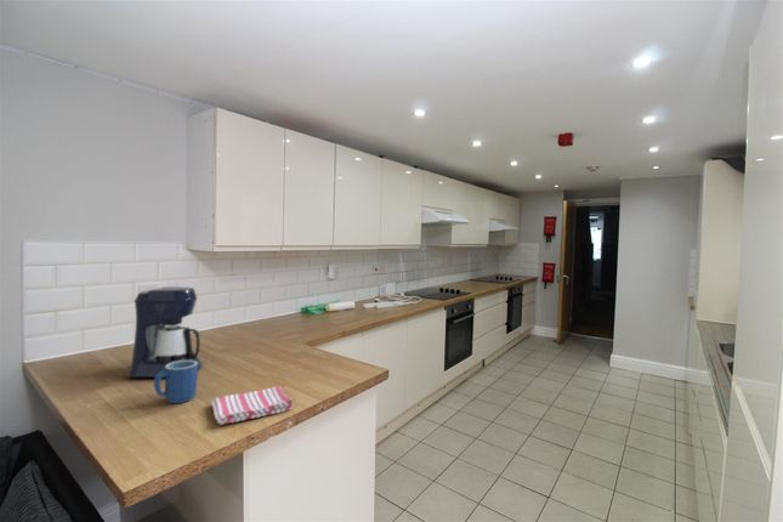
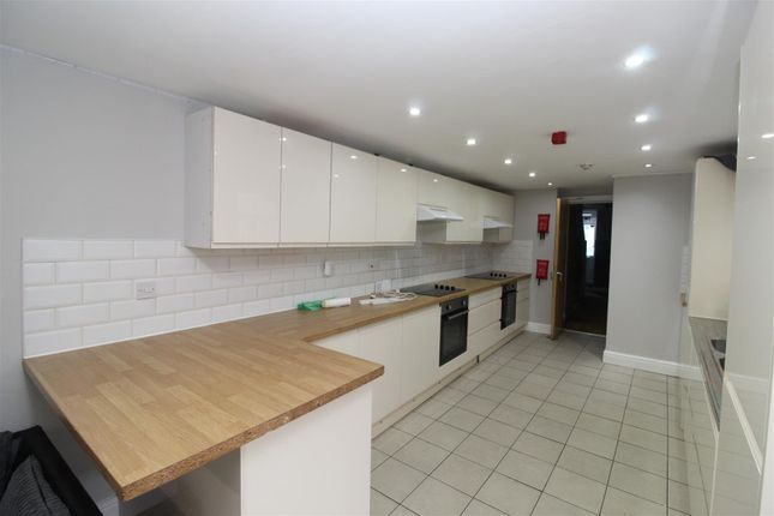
- dish towel [210,385,295,426]
- coffee maker [127,285,203,379]
- mug [153,361,199,404]
